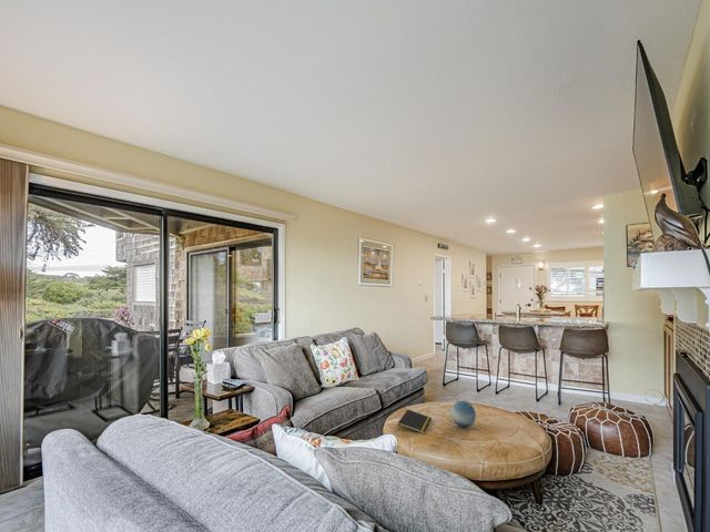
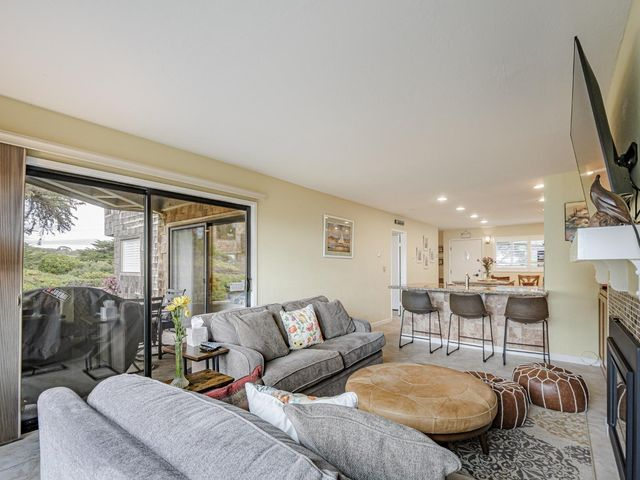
- decorative ball [449,400,477,428]
- notepad [397,409,433,434]
